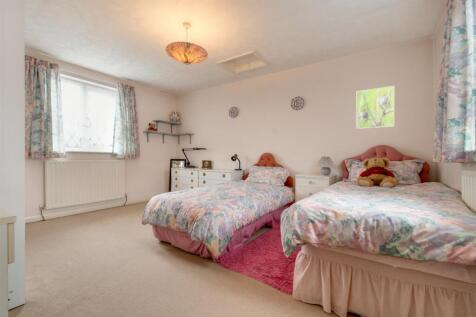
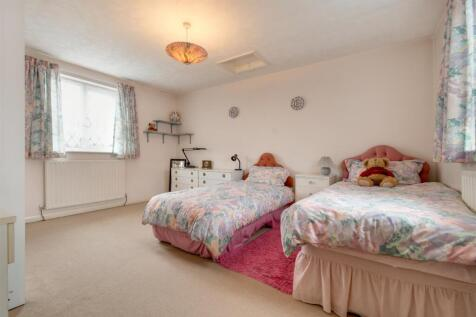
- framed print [355,85,395,130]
